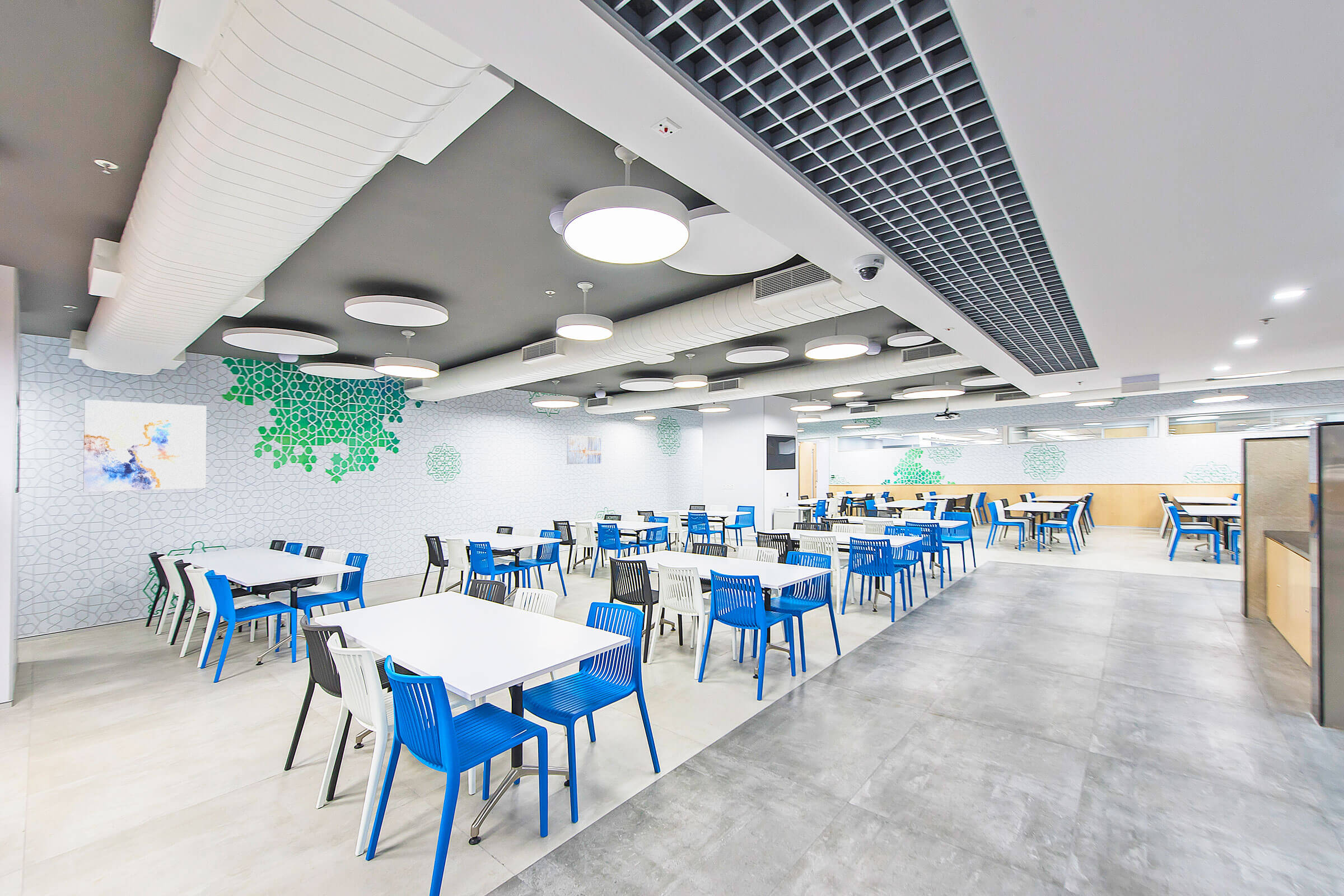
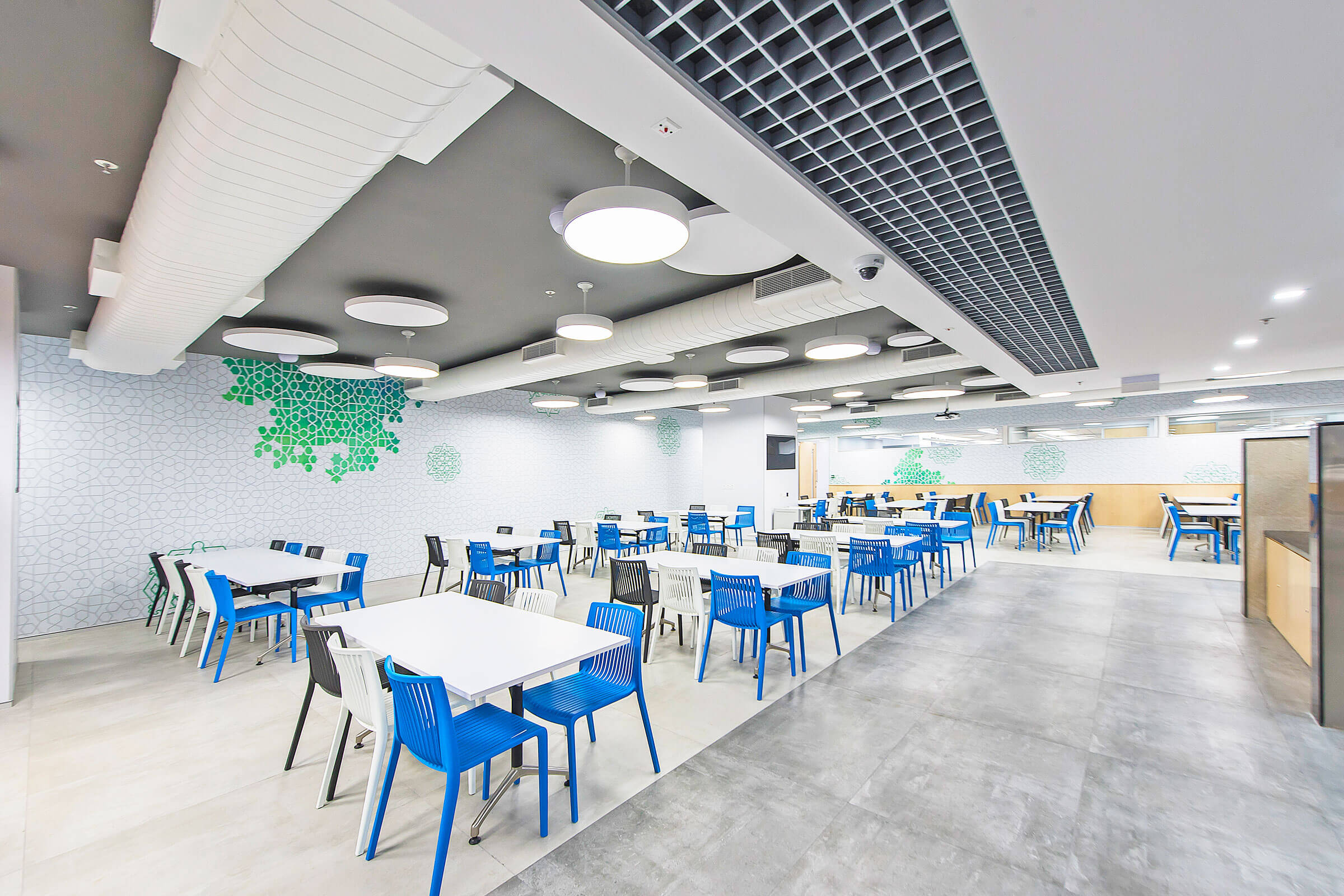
- wall art [566,435,601,465]
- wall art [83,399,207,493]
